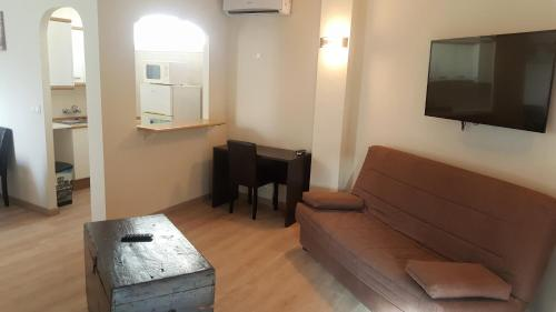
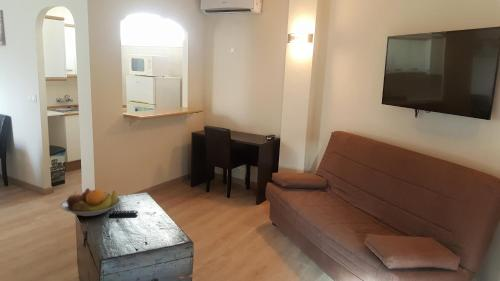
+ fruit bowl [59,187,121,217]
